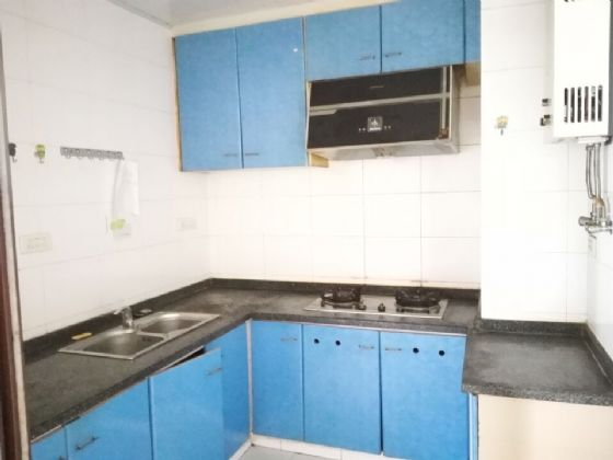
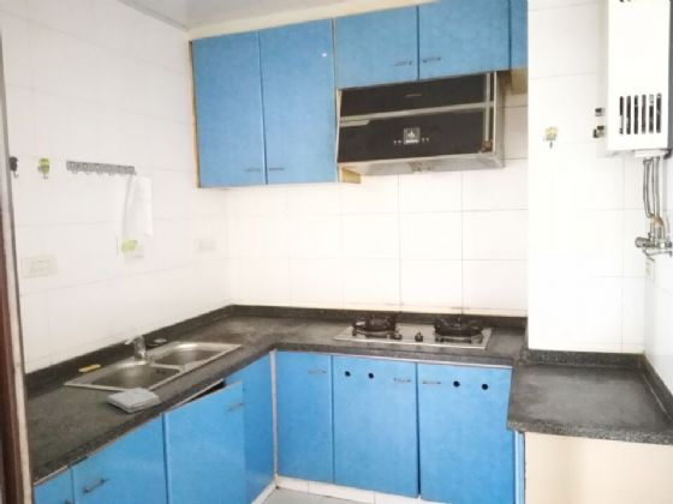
+ washcloth [106,386,162,414]
